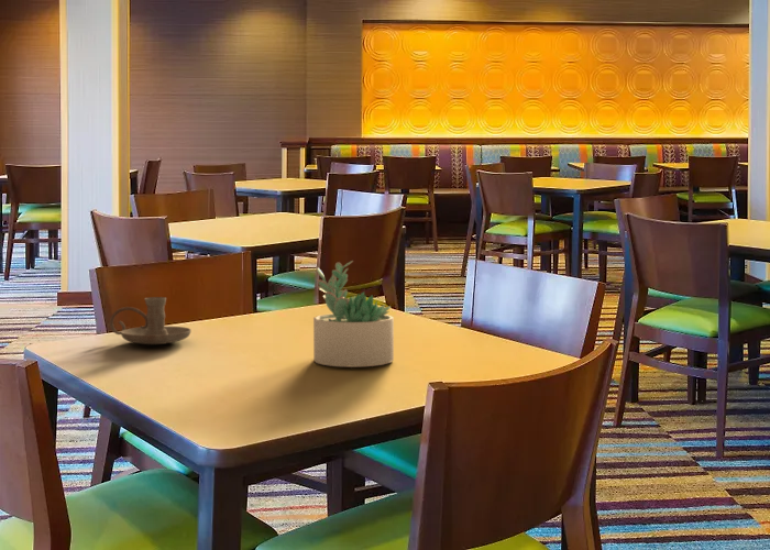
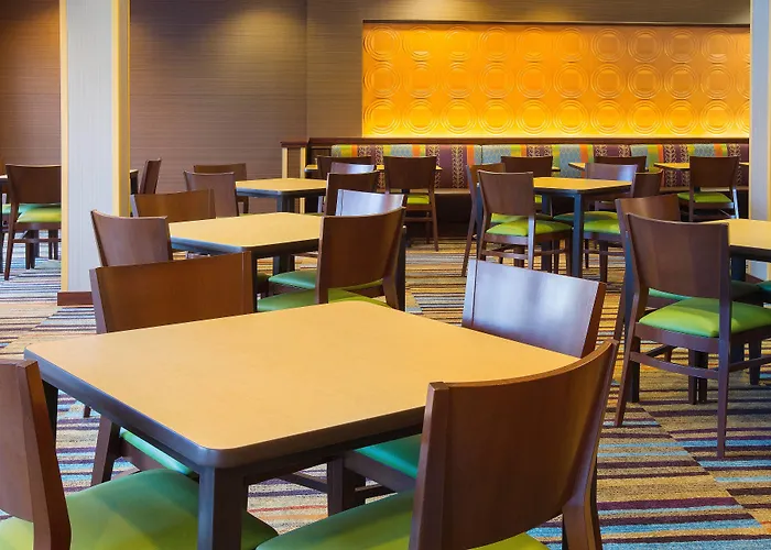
- candle holder [109,296,193,345]
- succulent plant [312,260,395,369]
